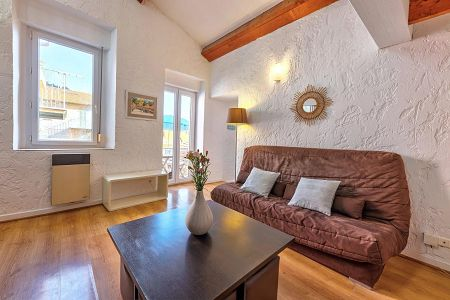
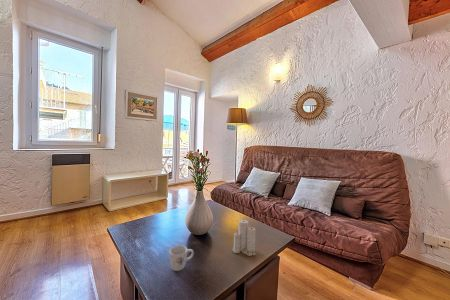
+ mug [168,244,195,272]
+ candle [232,219,257,257]
